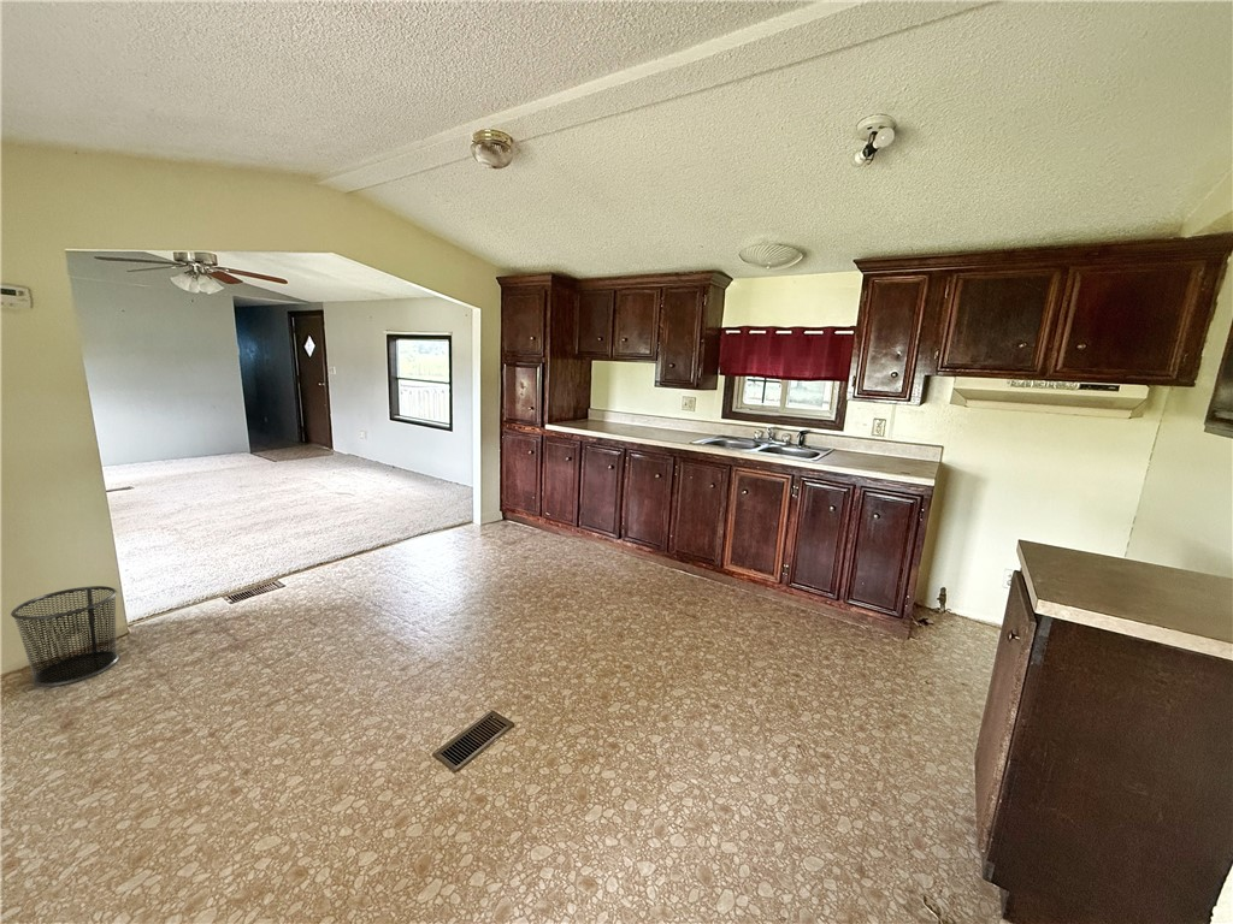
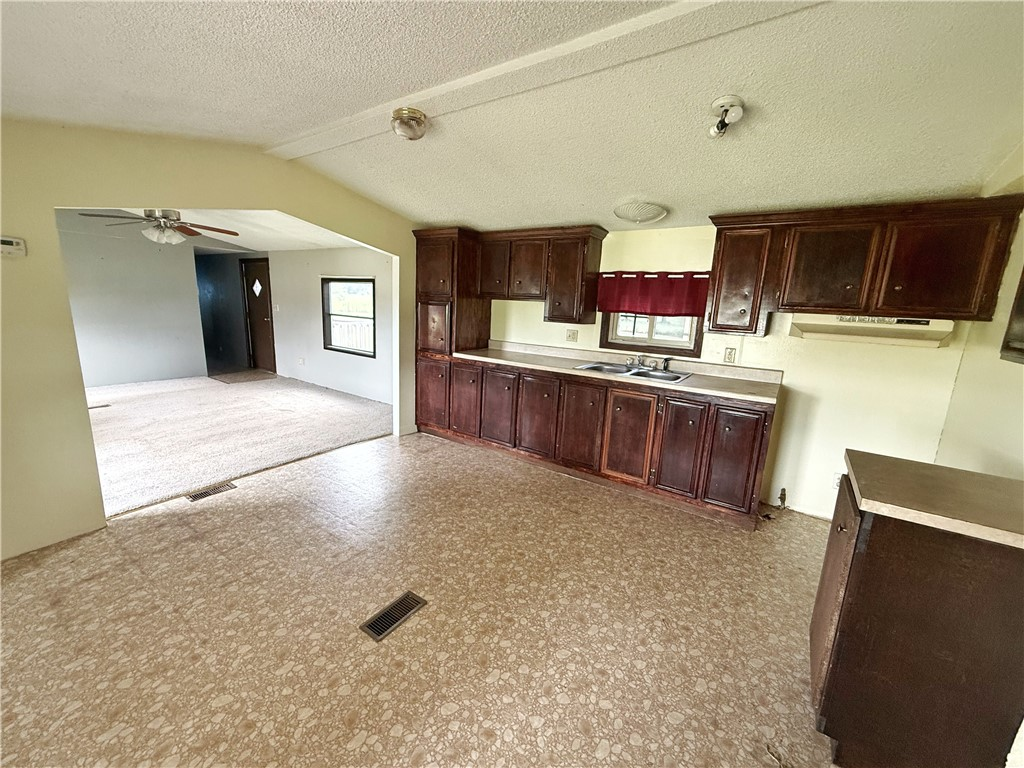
- waste bin [10,585,120,687]
